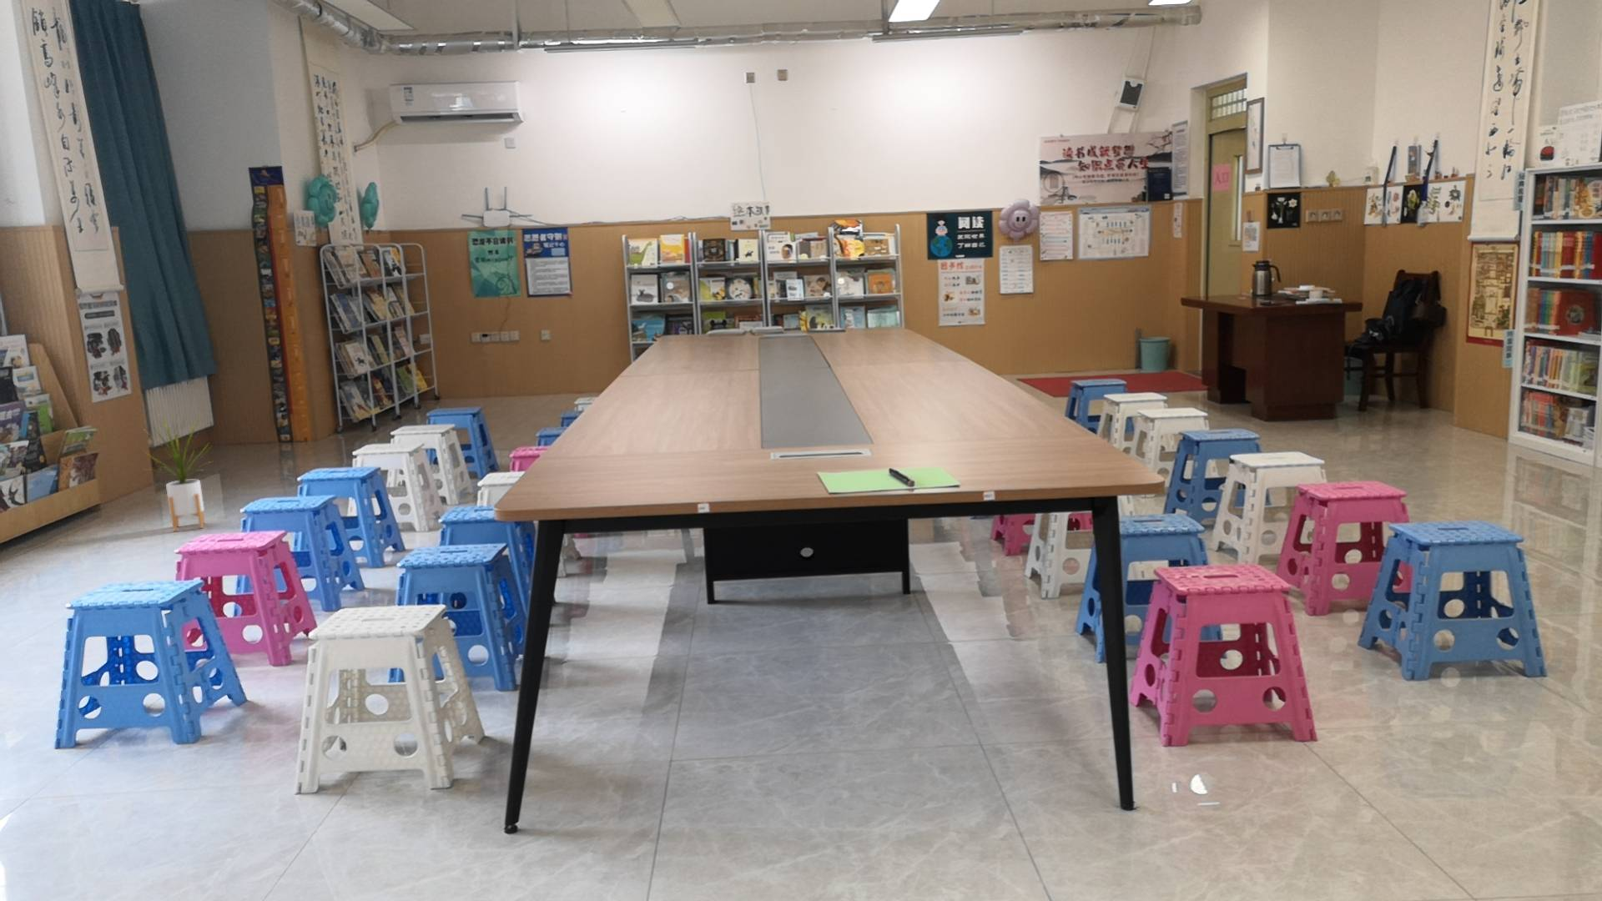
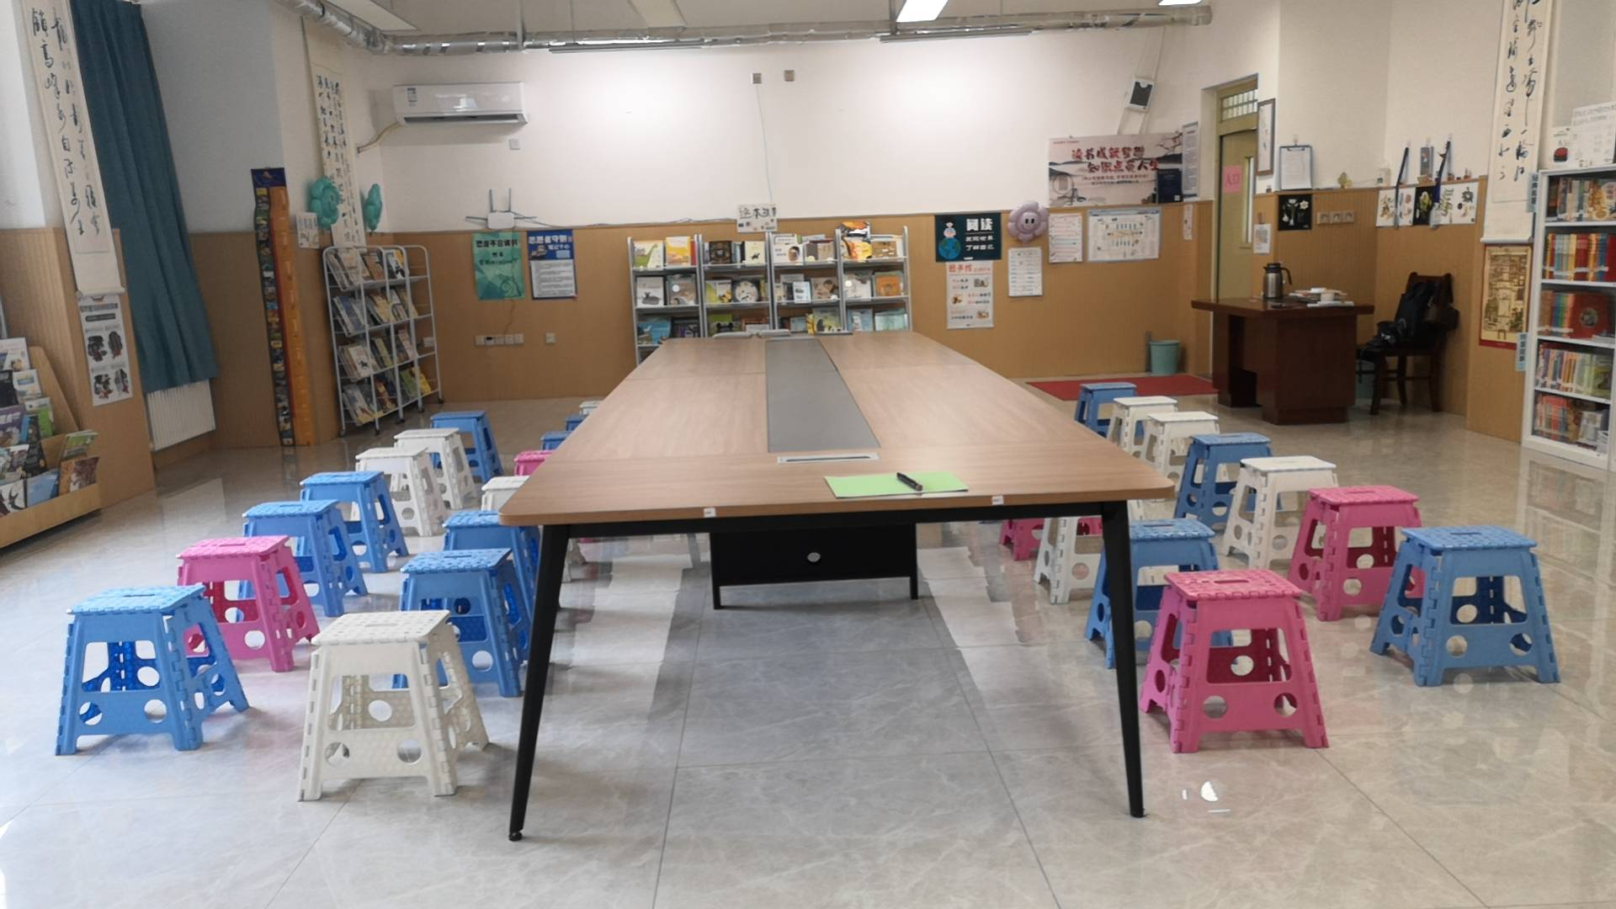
- house plant [136,406,212,532]
